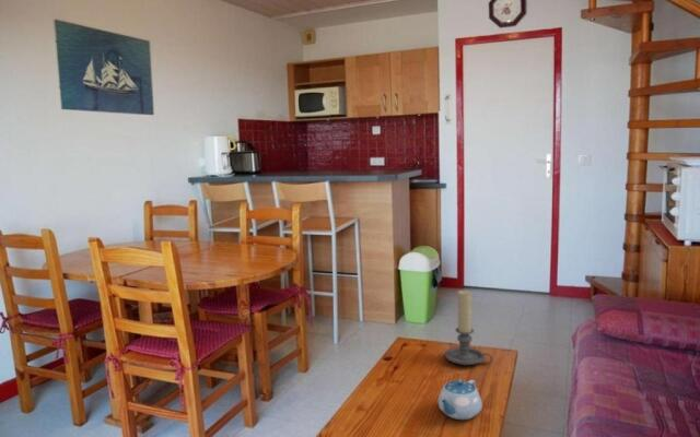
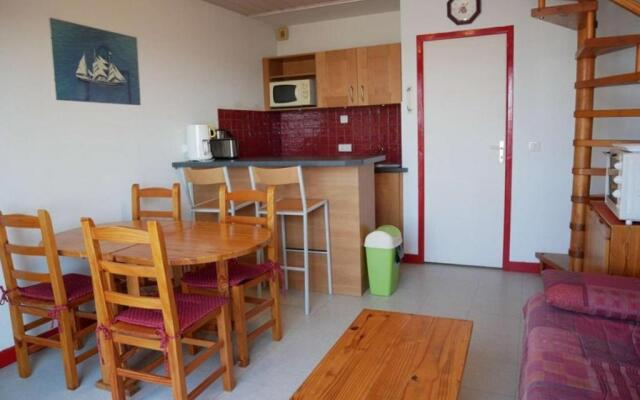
- chinaware [438,378,483,421]
- candle holder [444,290,493,366]
